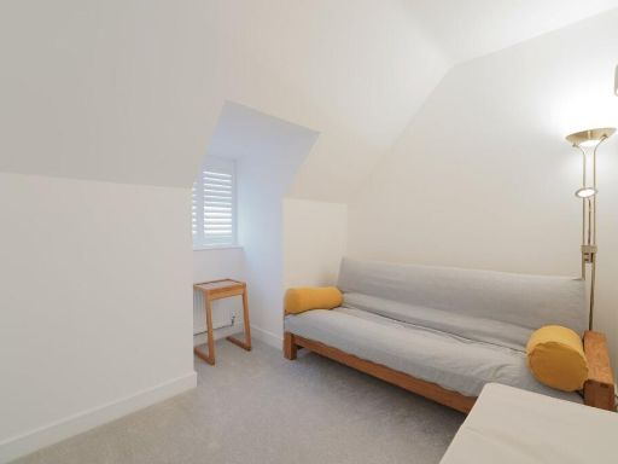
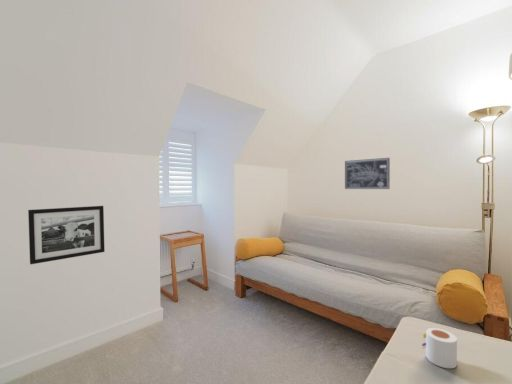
+ mug [421,327,458,369]
+ wall art [344,157,391,190]
+ picture frame [27,205,106,265]
